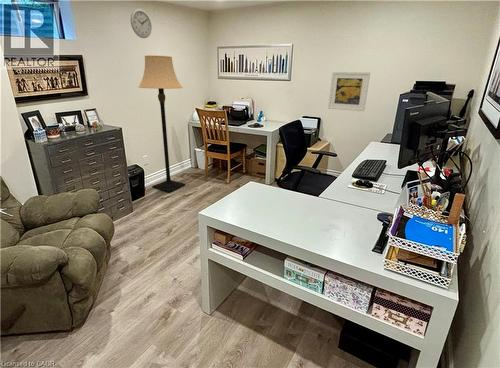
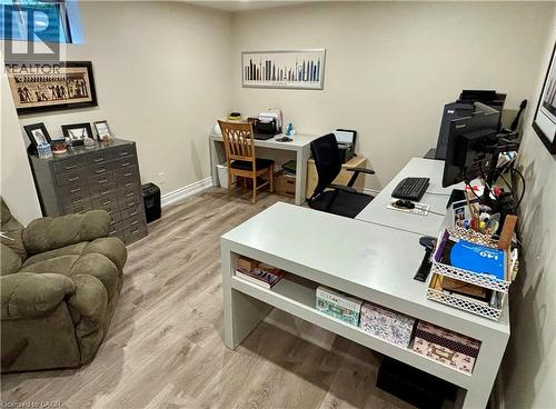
- lamp [137,54,186,193]
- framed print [327,71,371,112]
- wall clock [130,8,153,39]
